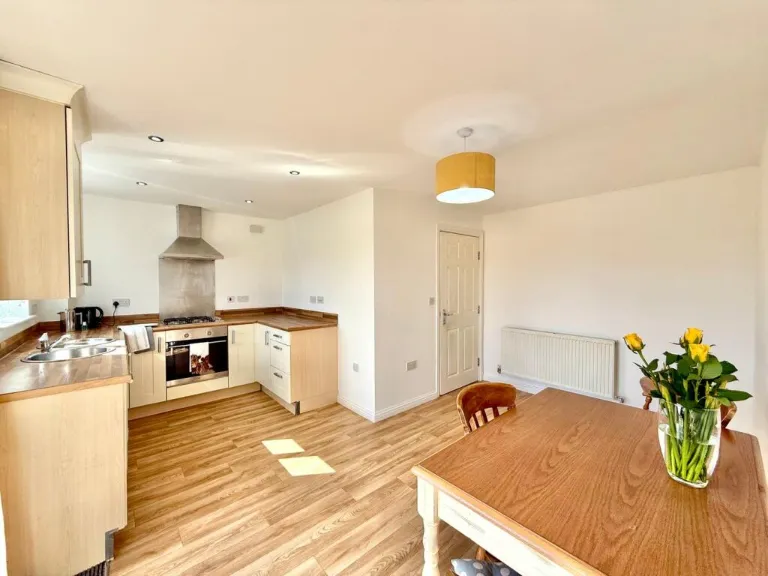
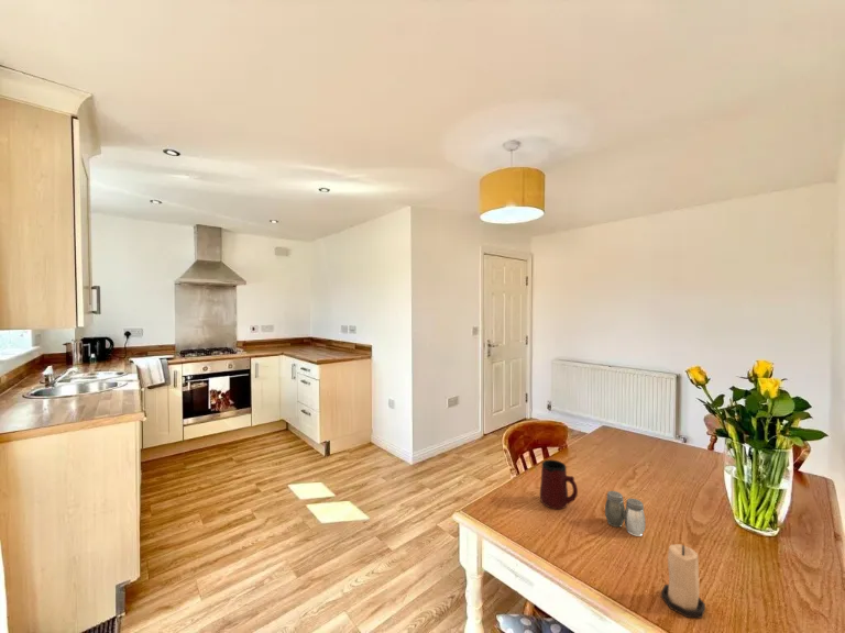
+ mug [539,458,579,510]
+ candle [660,543,706,619]
+ salt and pepper shaker [604,490,647,537]
